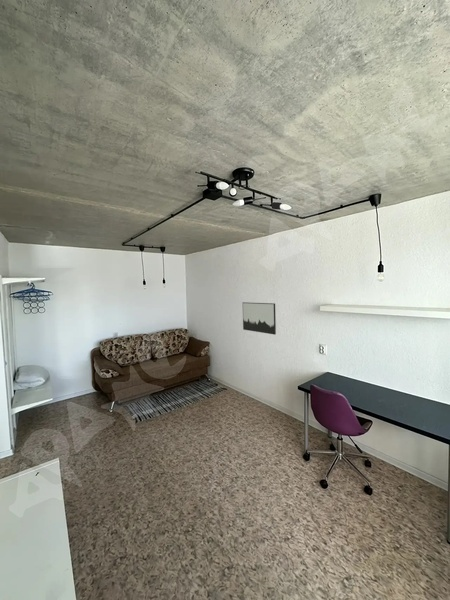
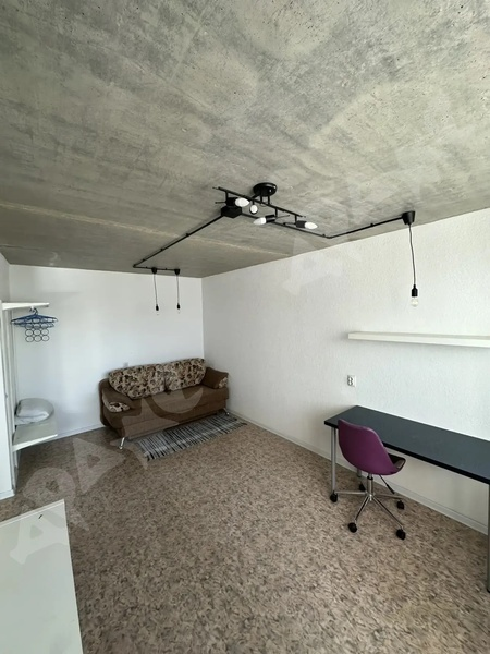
- wall art [242,301,277,336]
